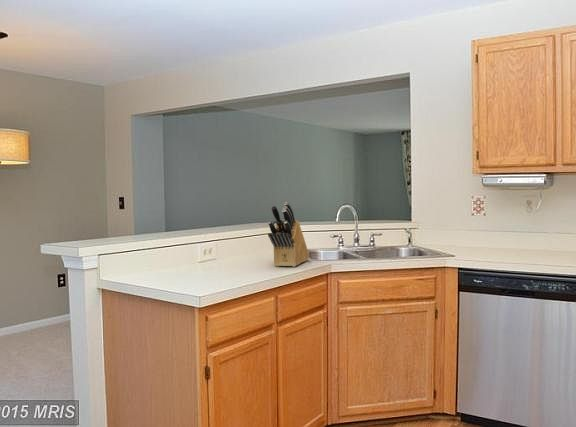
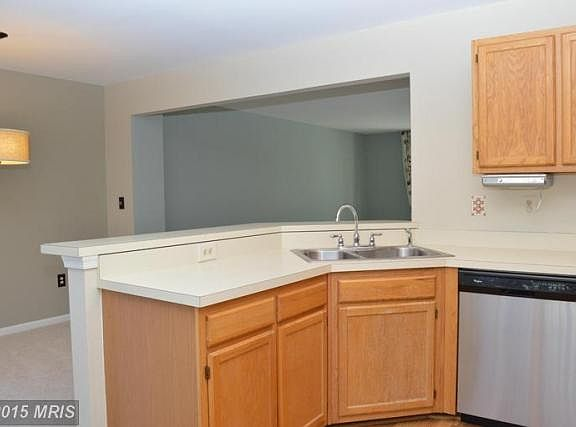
- knife block [267,201,310,268]
